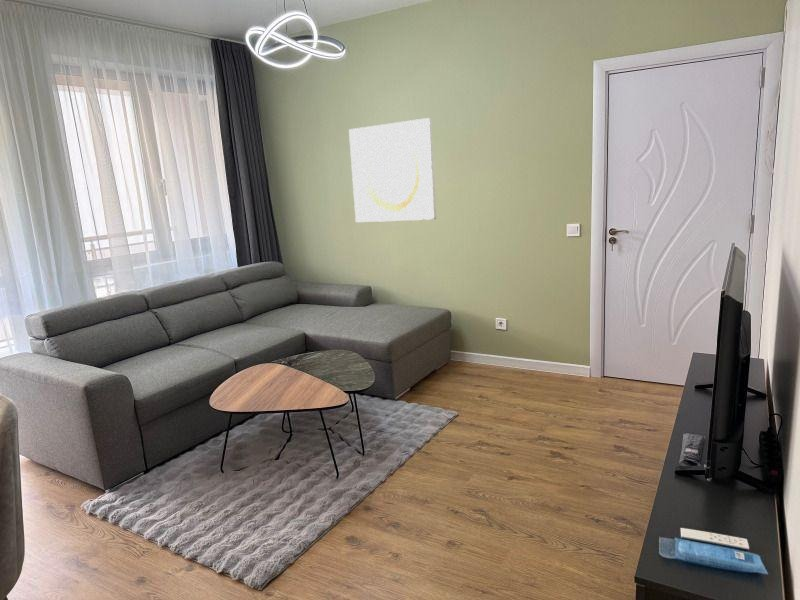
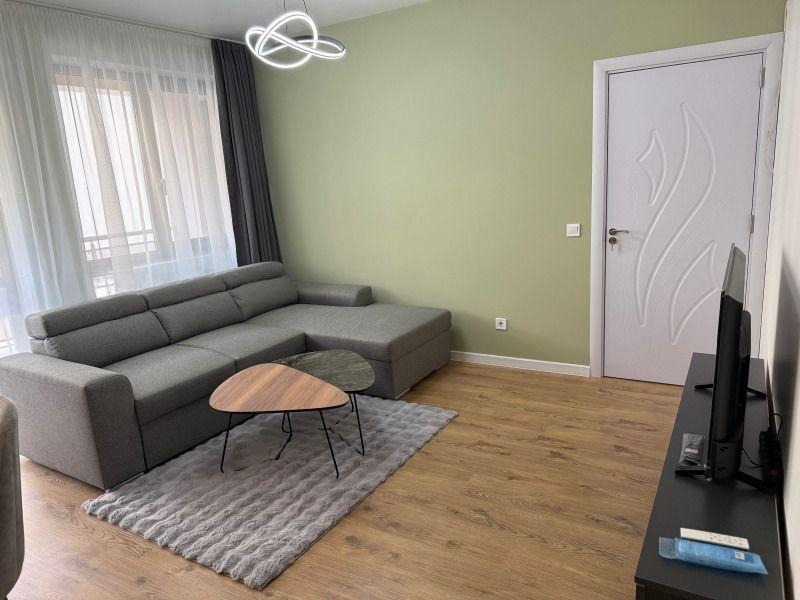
- wall art [348,117,437,223]
